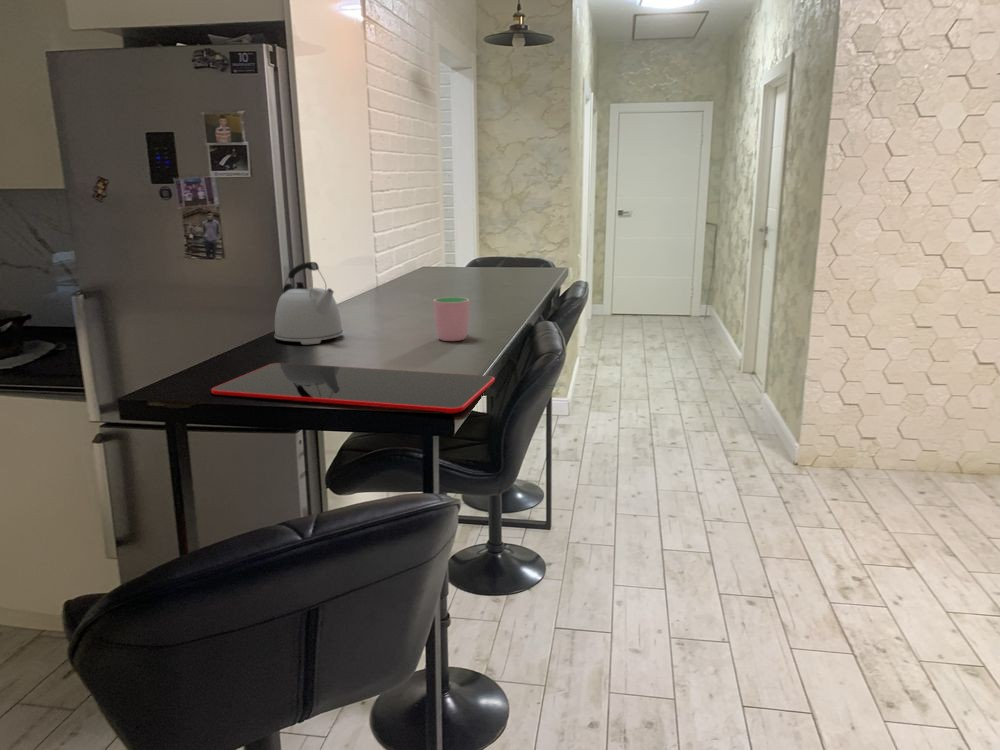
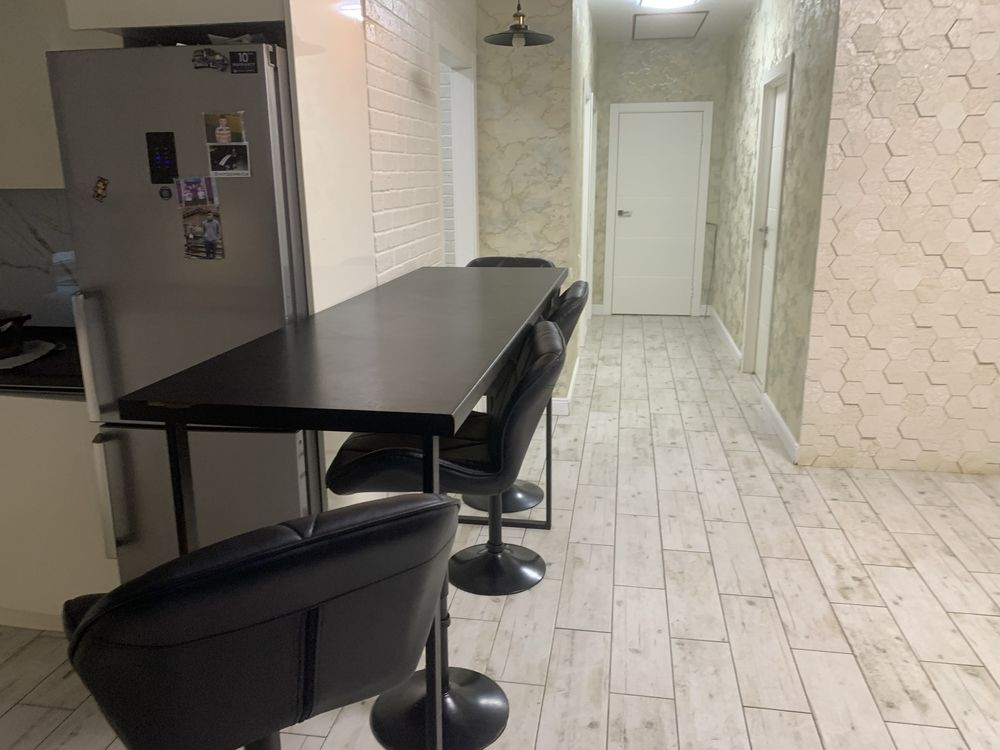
- cutting board [210,362,496,414]
- kettle [273,261,344,345]
- cup [433,296,470,342]
